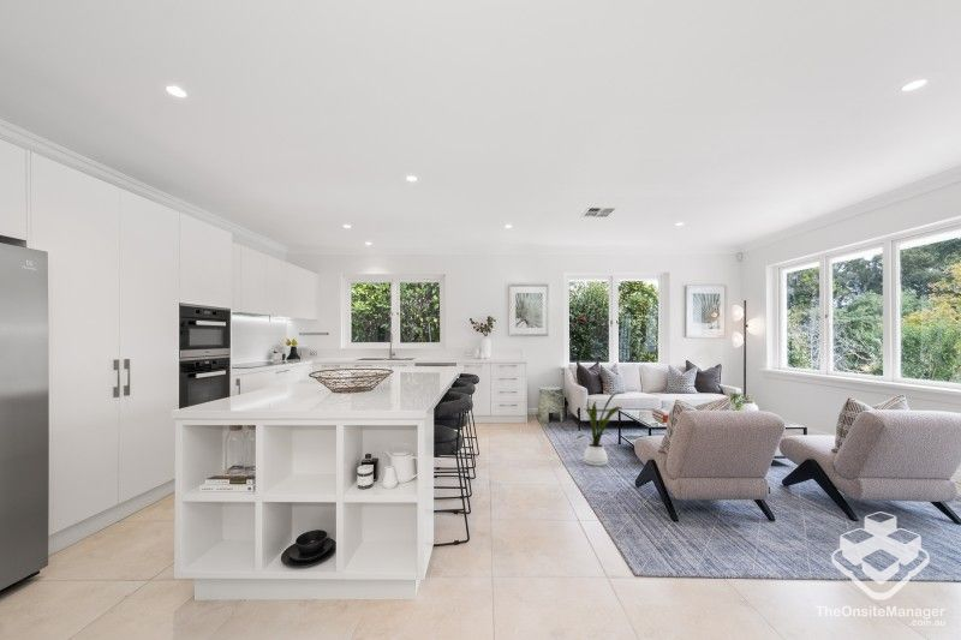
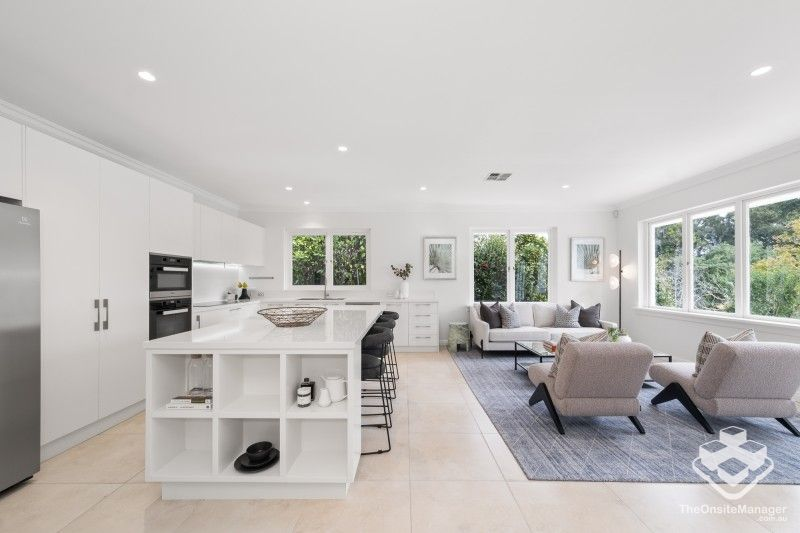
- house plant [575,390,623,467]
